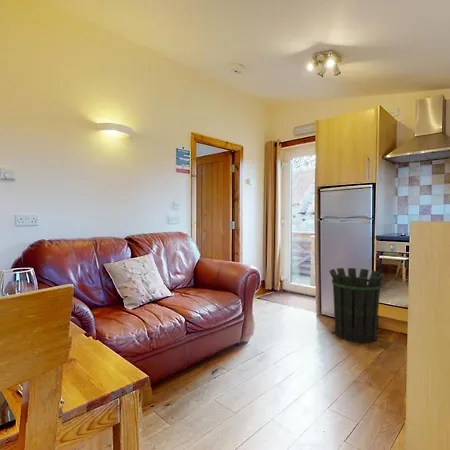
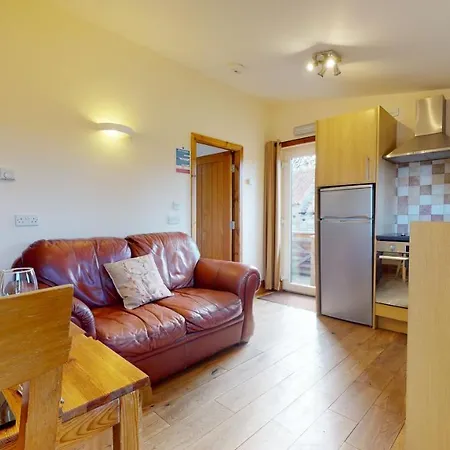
- waste bin [328,267,386,344]
